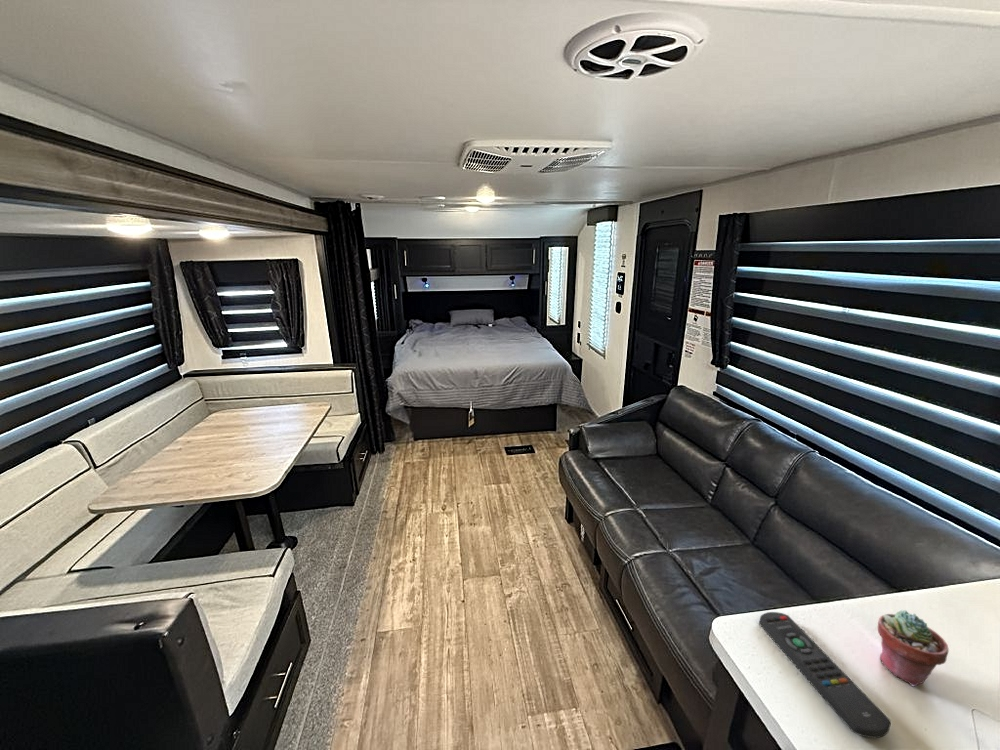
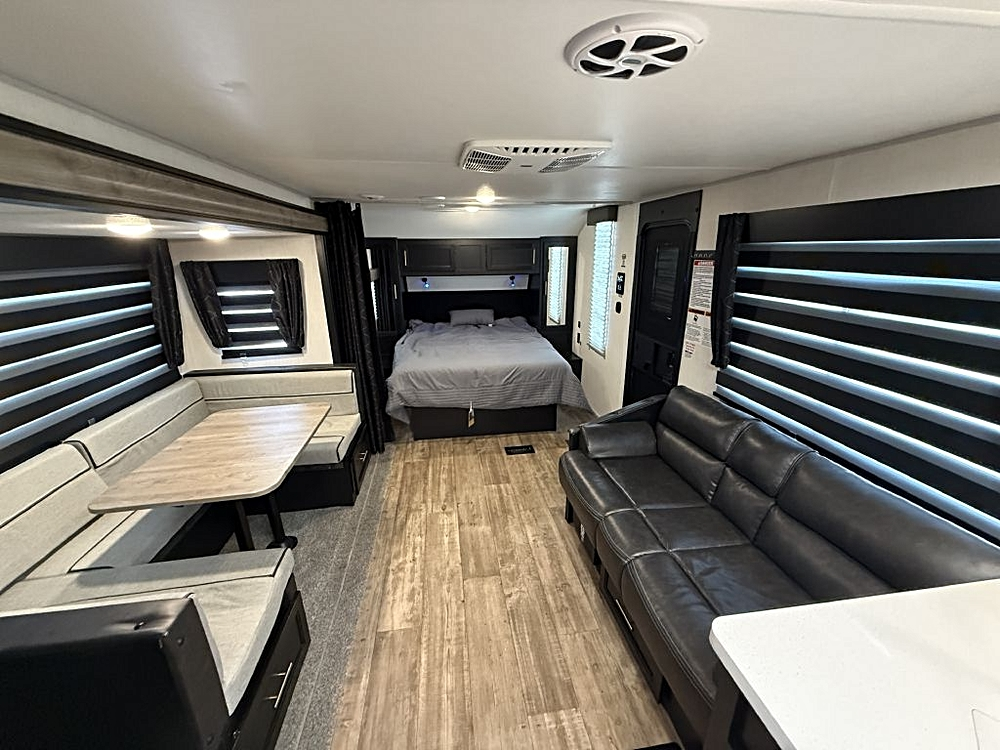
- potted succulent [877,609,950,688]
- remote control [758,611,892,739]
